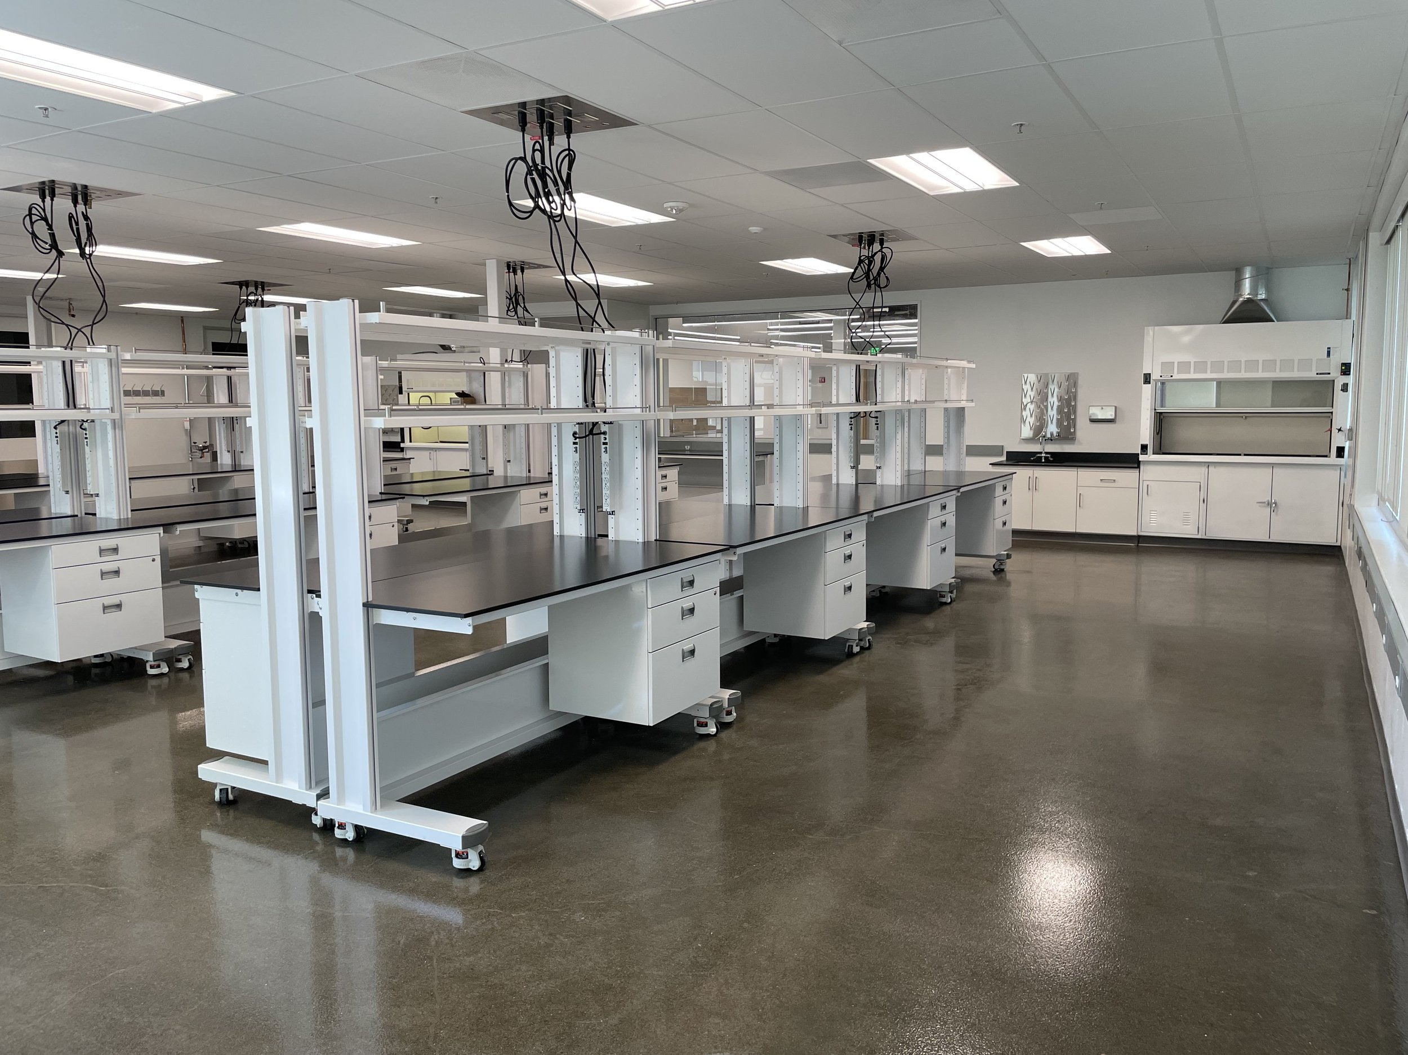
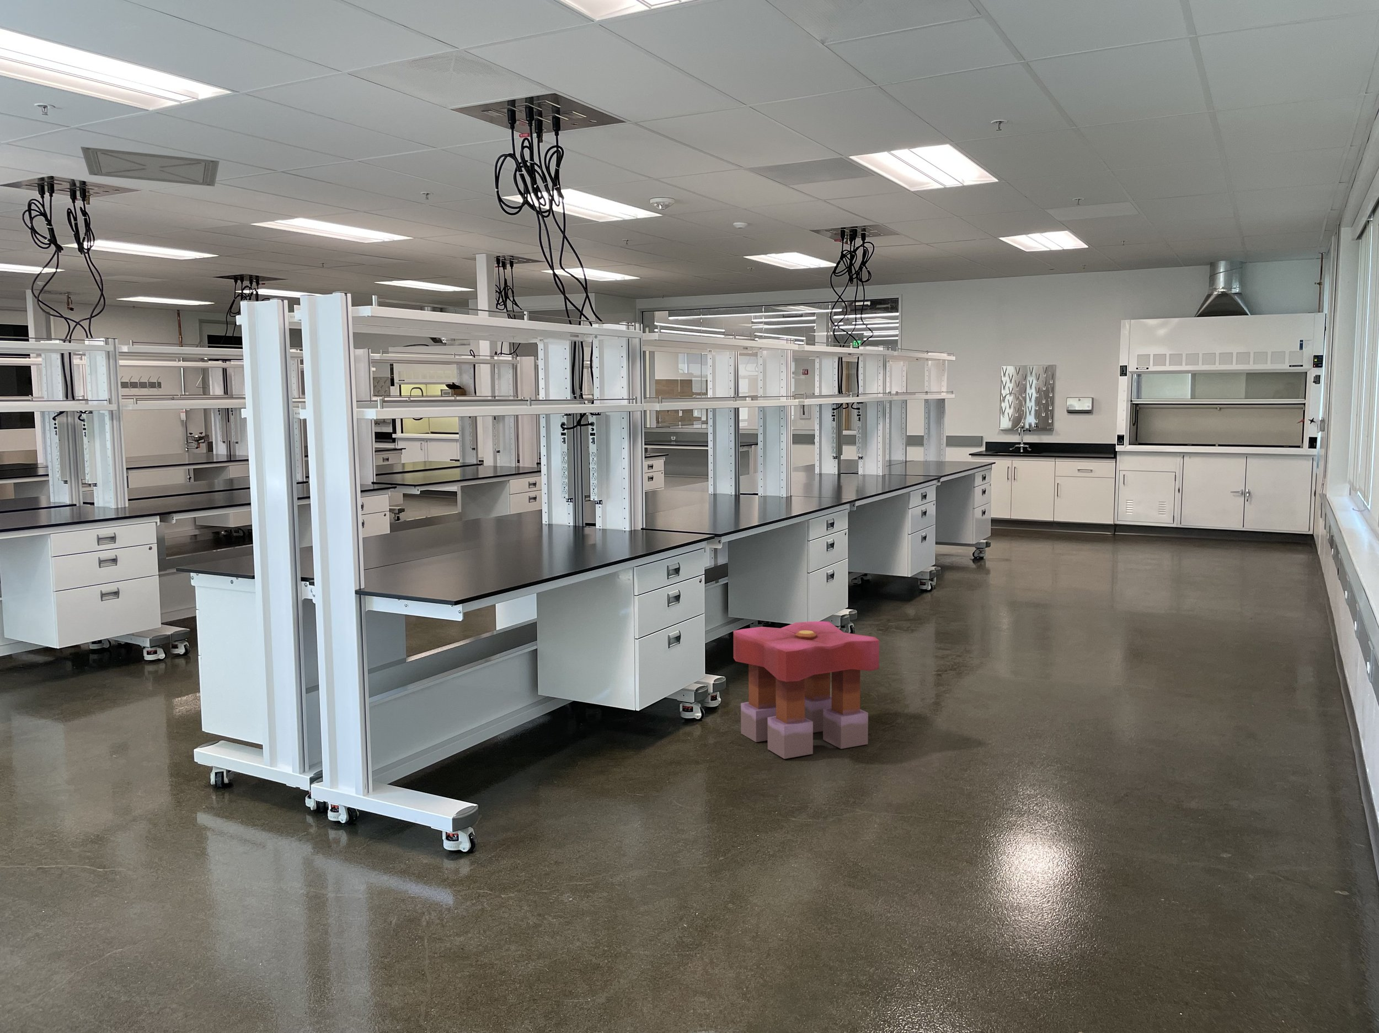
+ stool [733,621,880,760]
+ ceiling vent [80,146,220,187]
